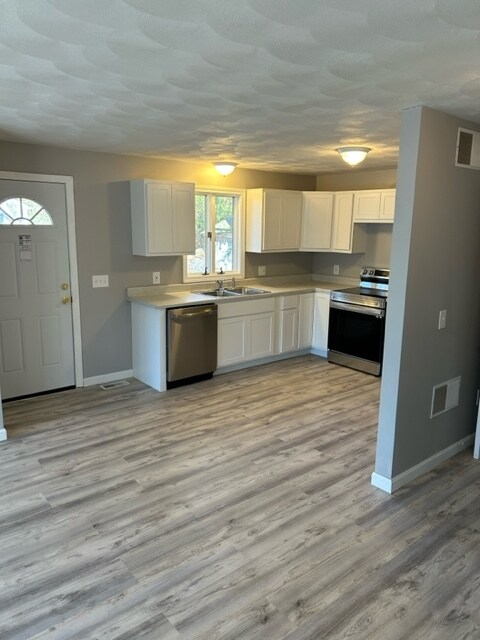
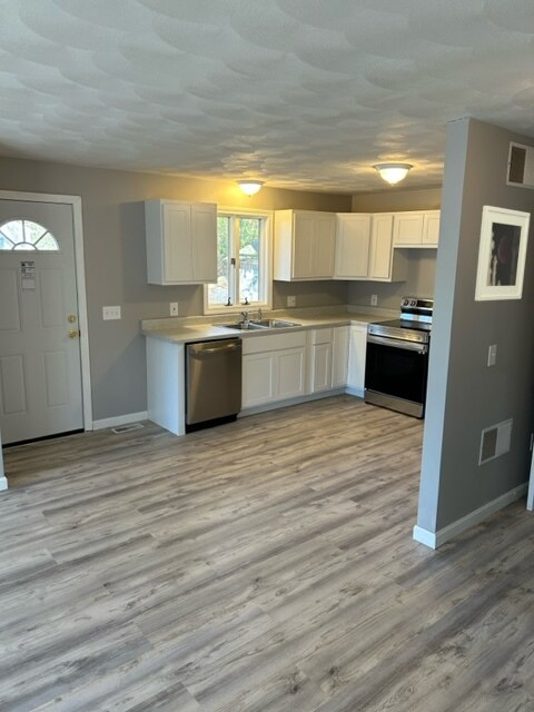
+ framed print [474,205,531,301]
